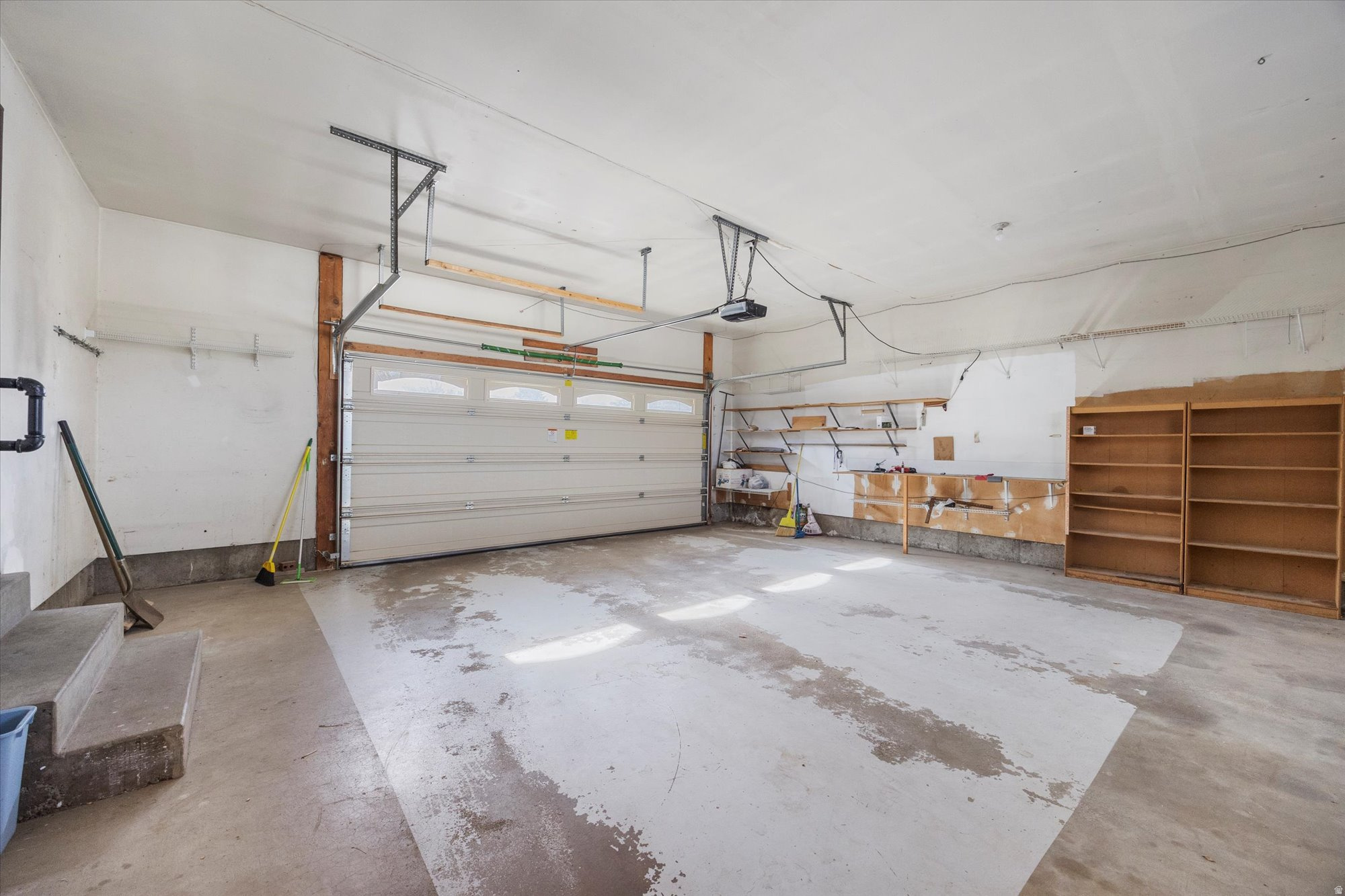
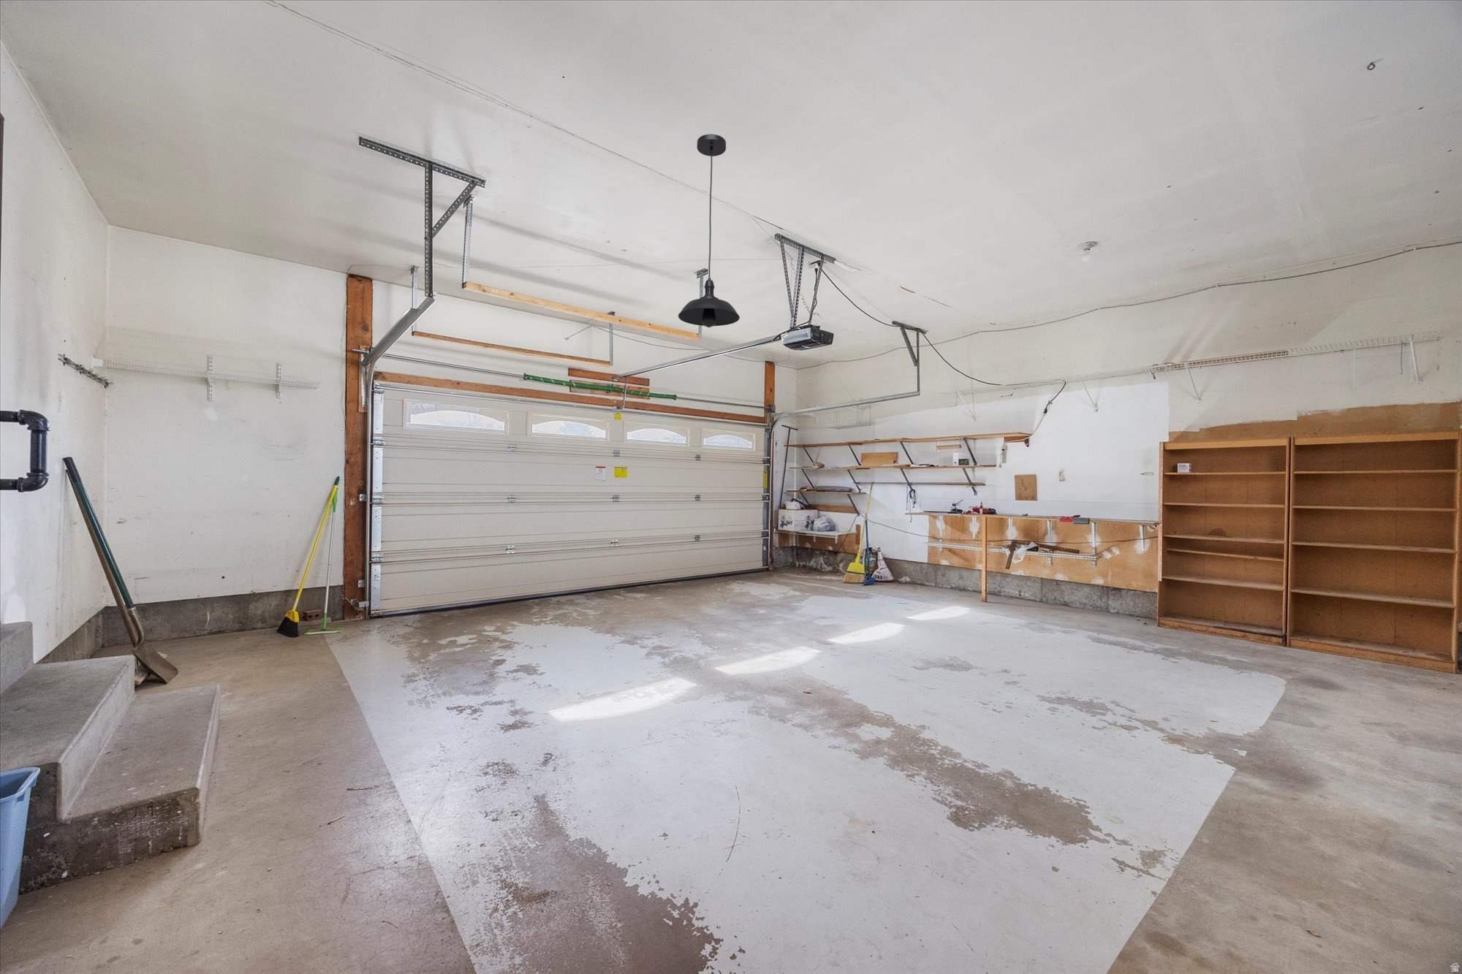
+ light fixture [677,133,740,328]
